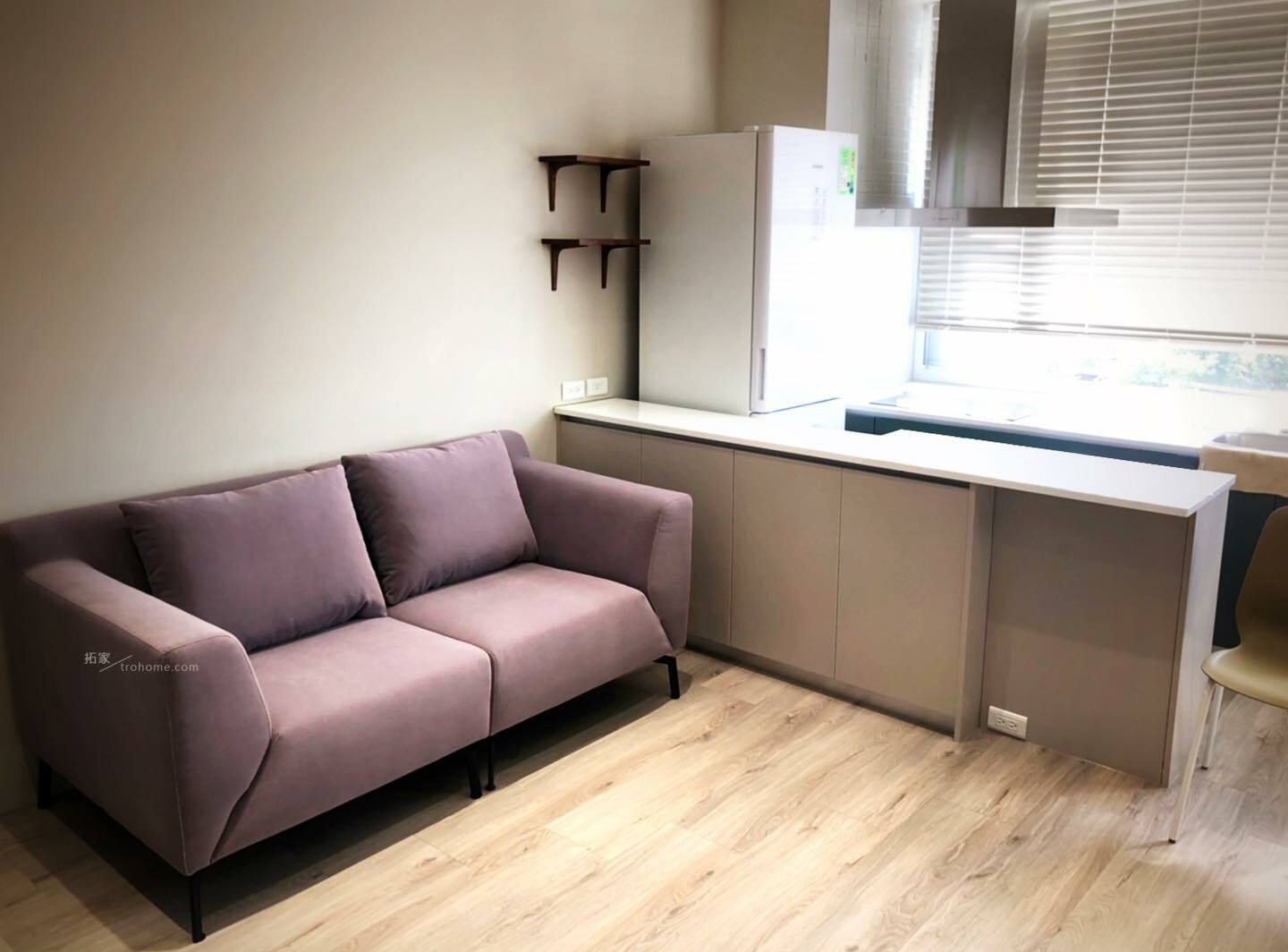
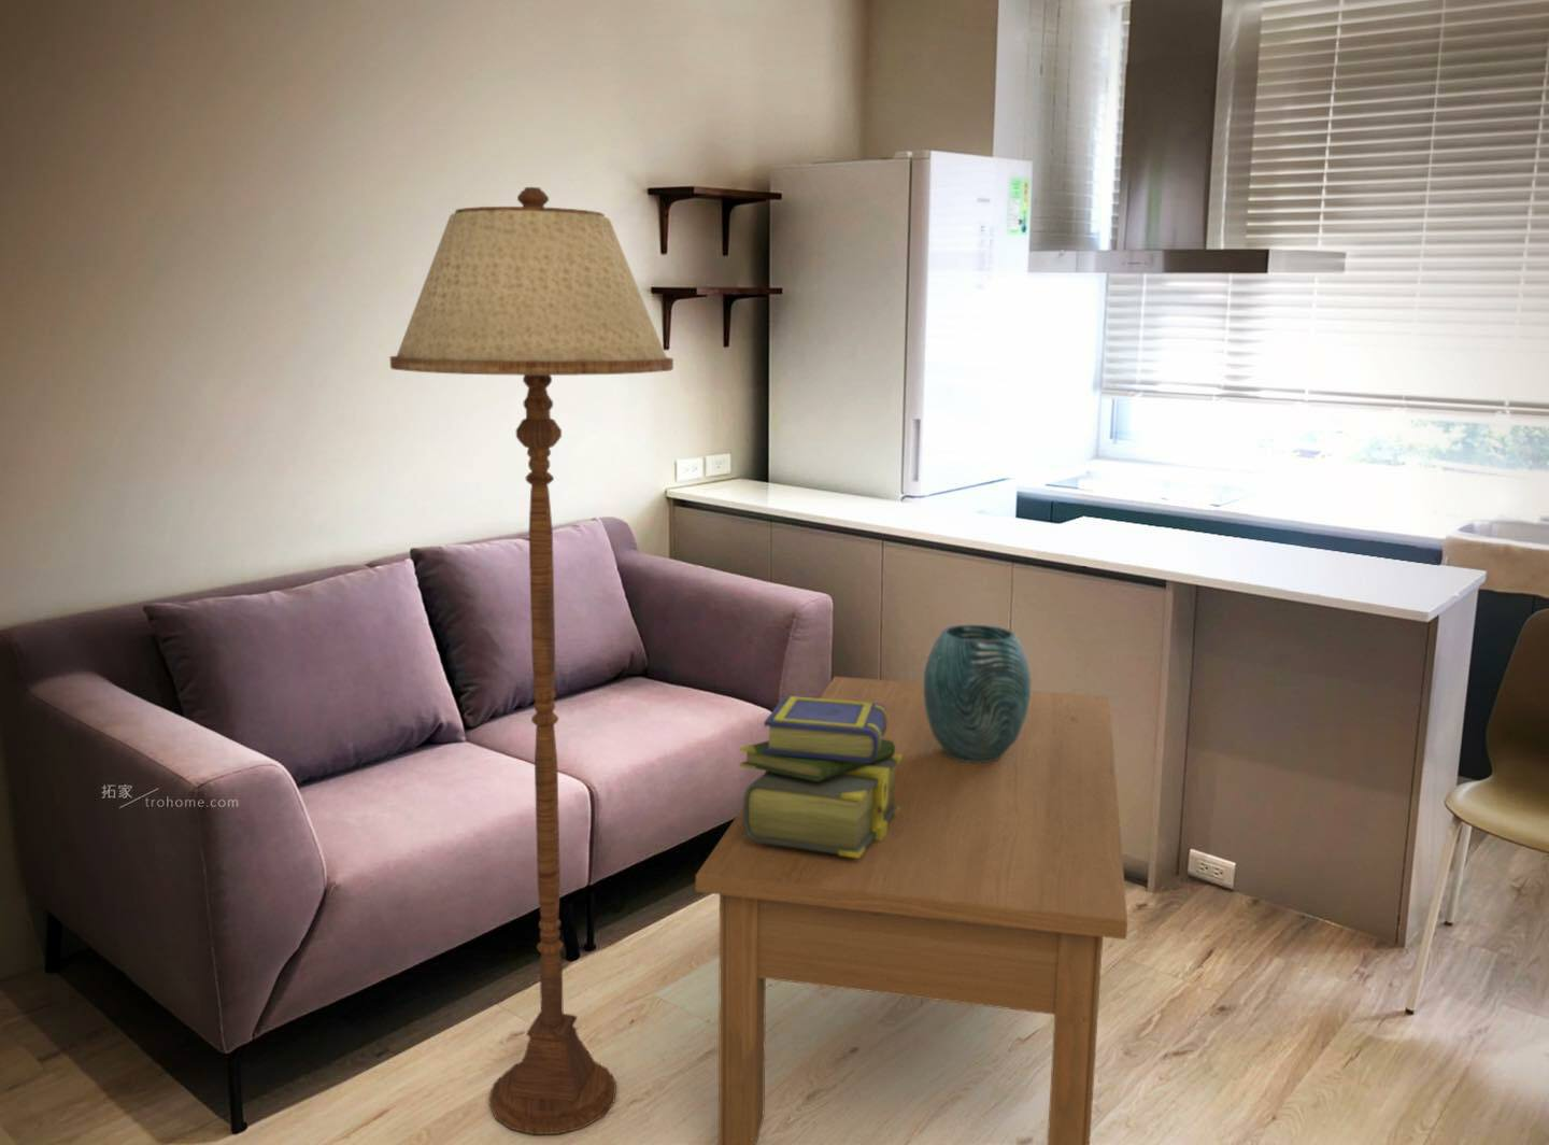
+ vase [922,624,1032,763]
+ coffee table [695,676,1128,1145]
+ stack of books [738,695,902,858]
+ floor lamp [388,186,675,1135]
